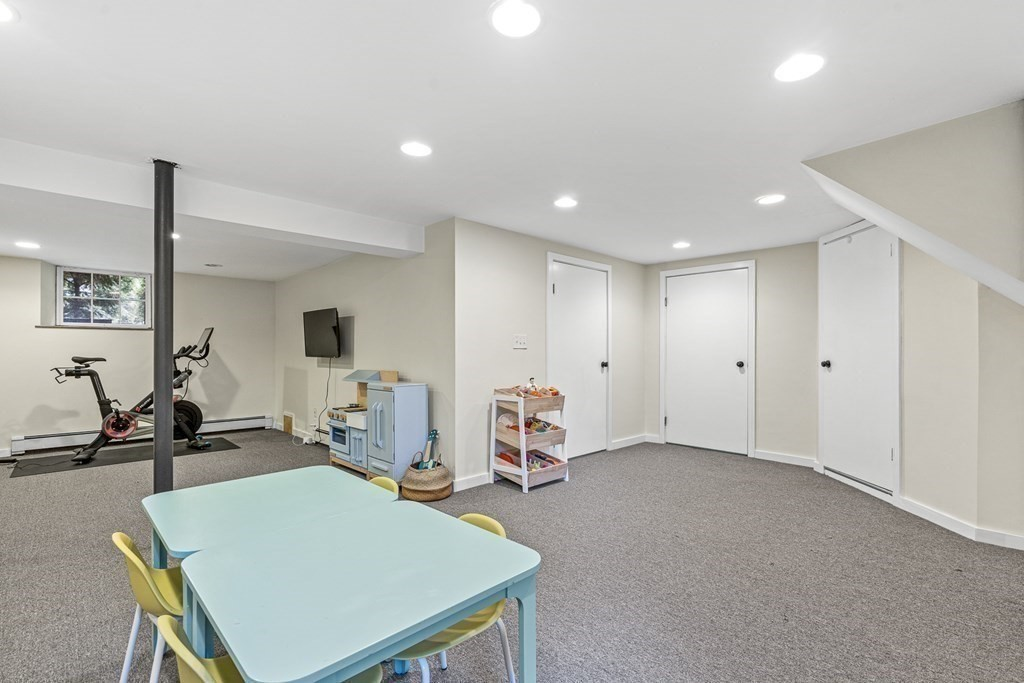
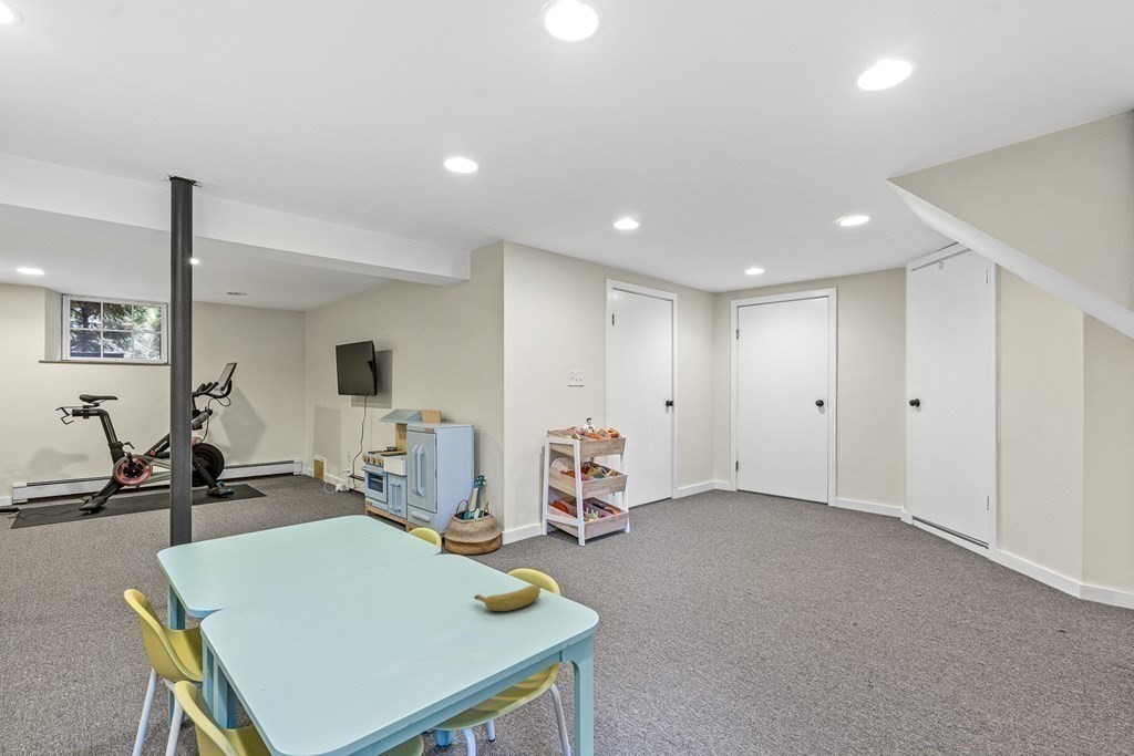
+ banana [473,584,542,612]
